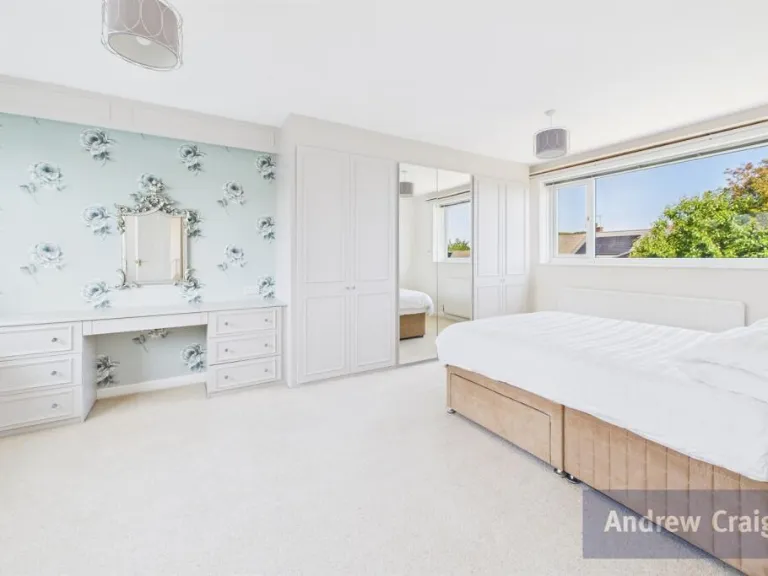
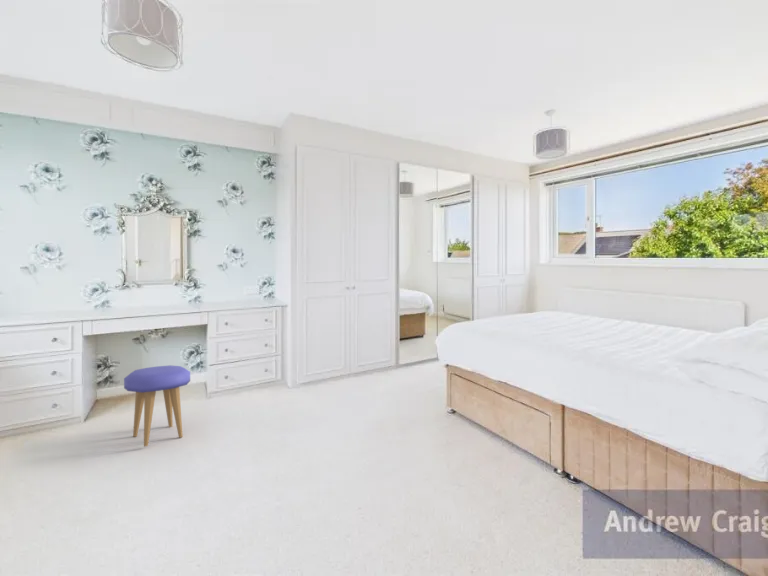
+ stool [123,364,191,447]
